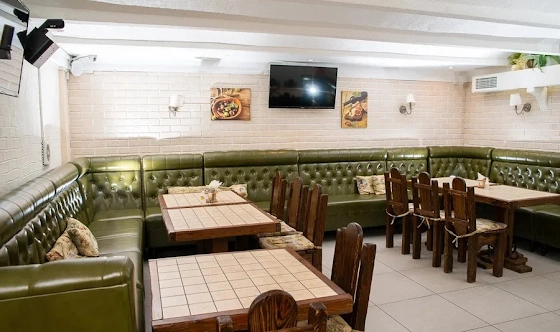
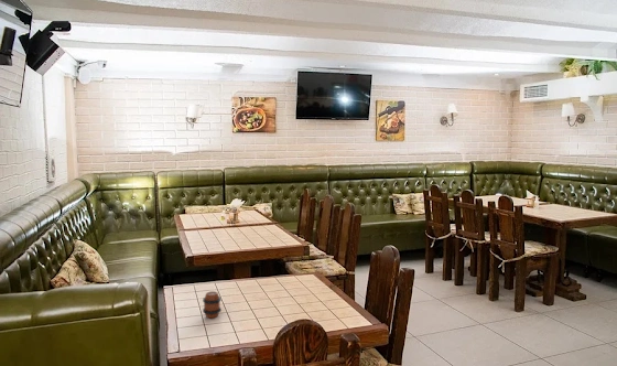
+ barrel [202,290,223,320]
